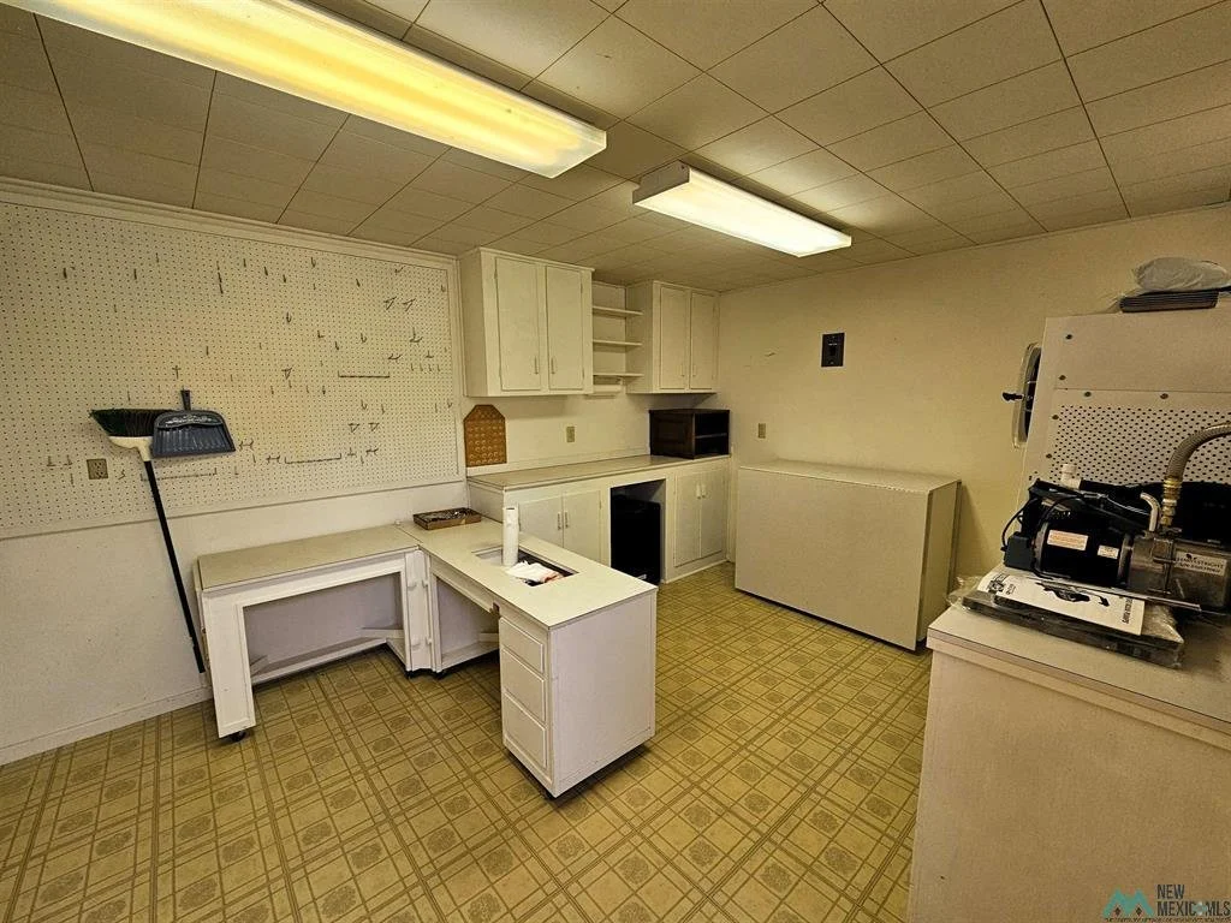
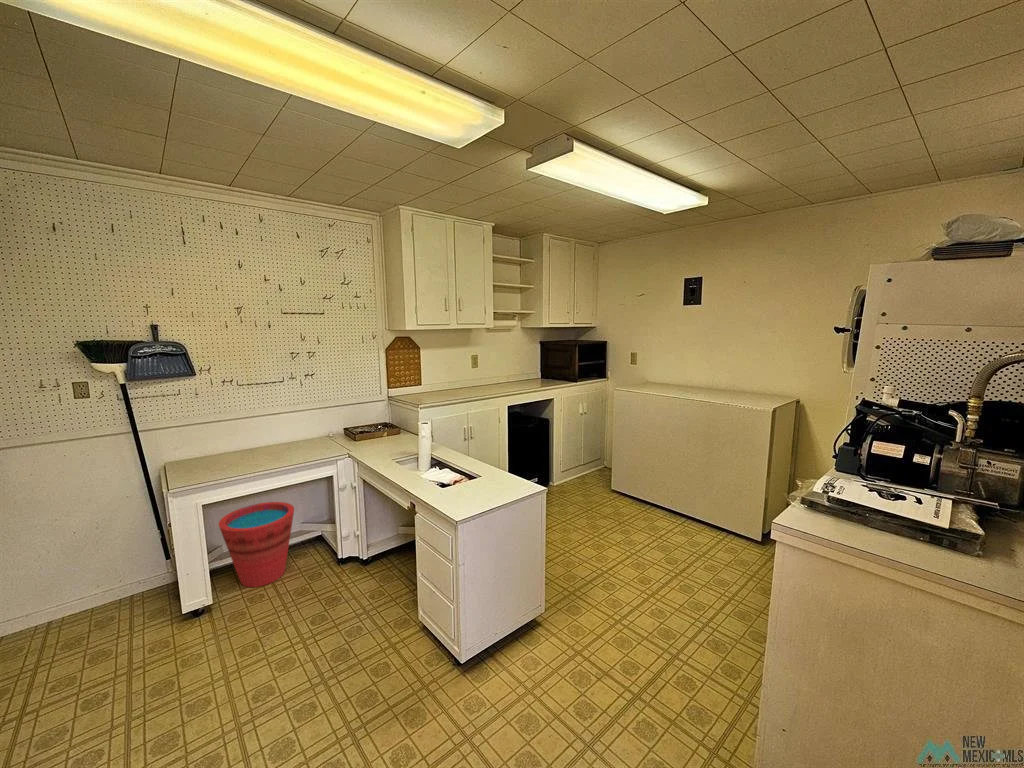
+ bucket [217,501,295,588]
